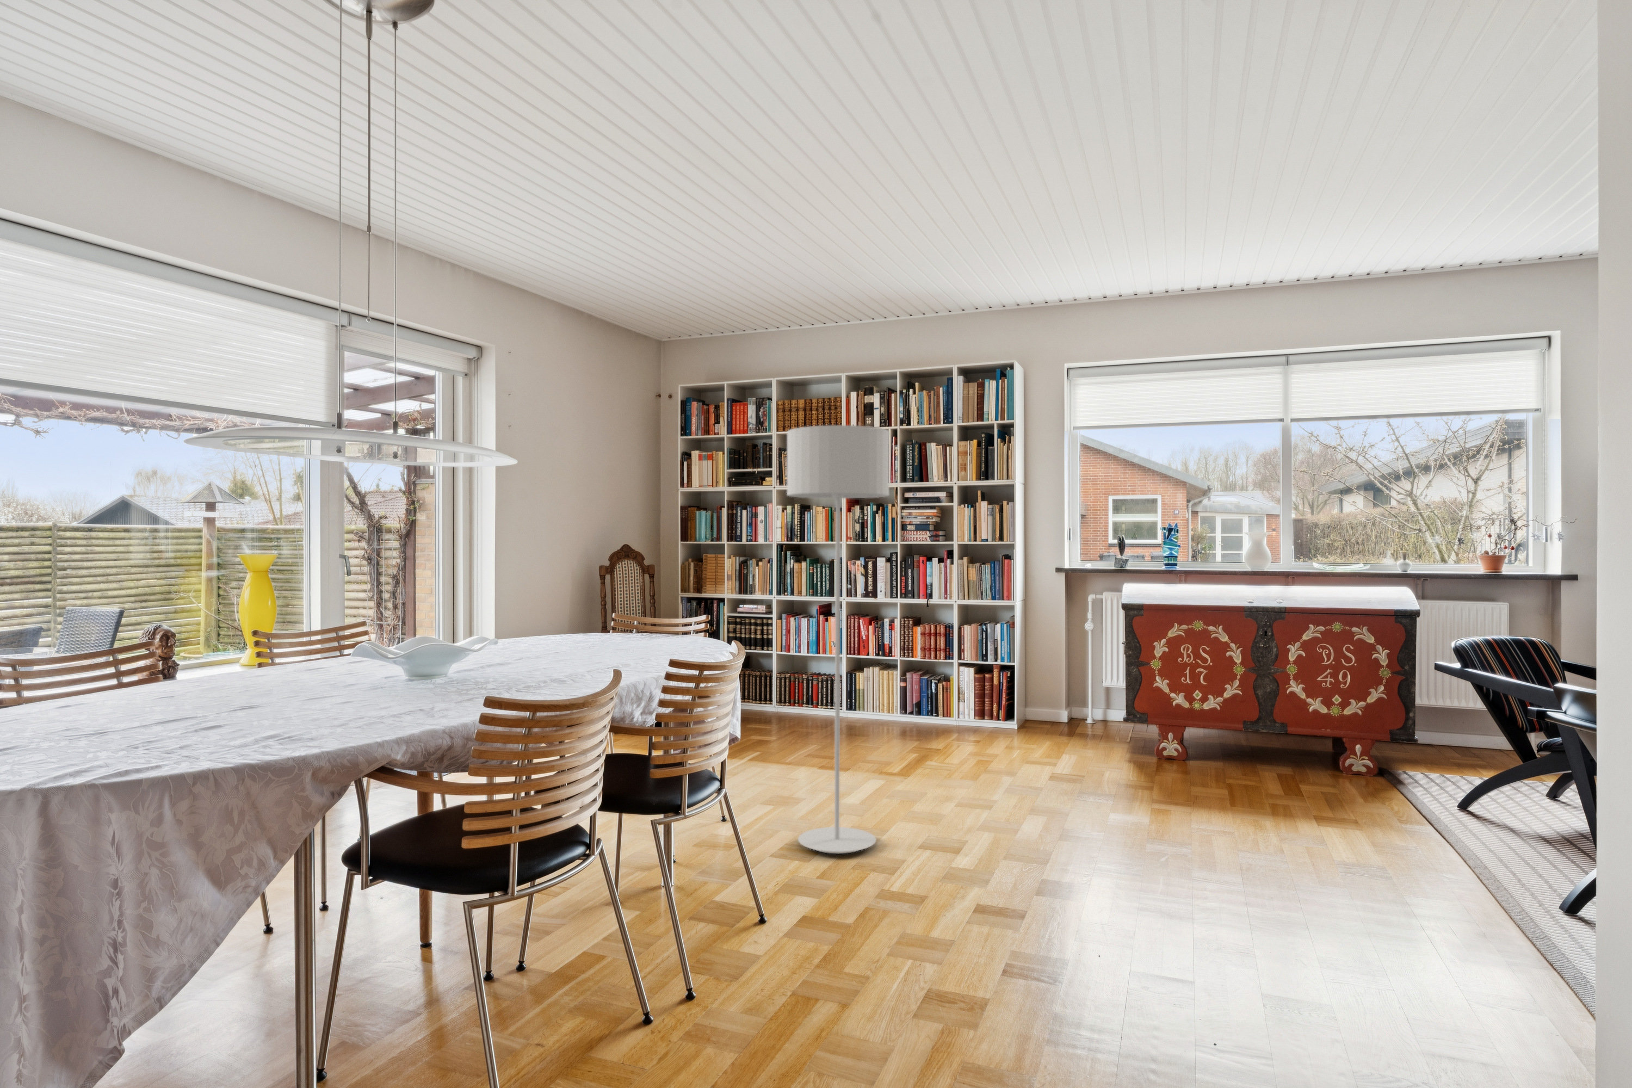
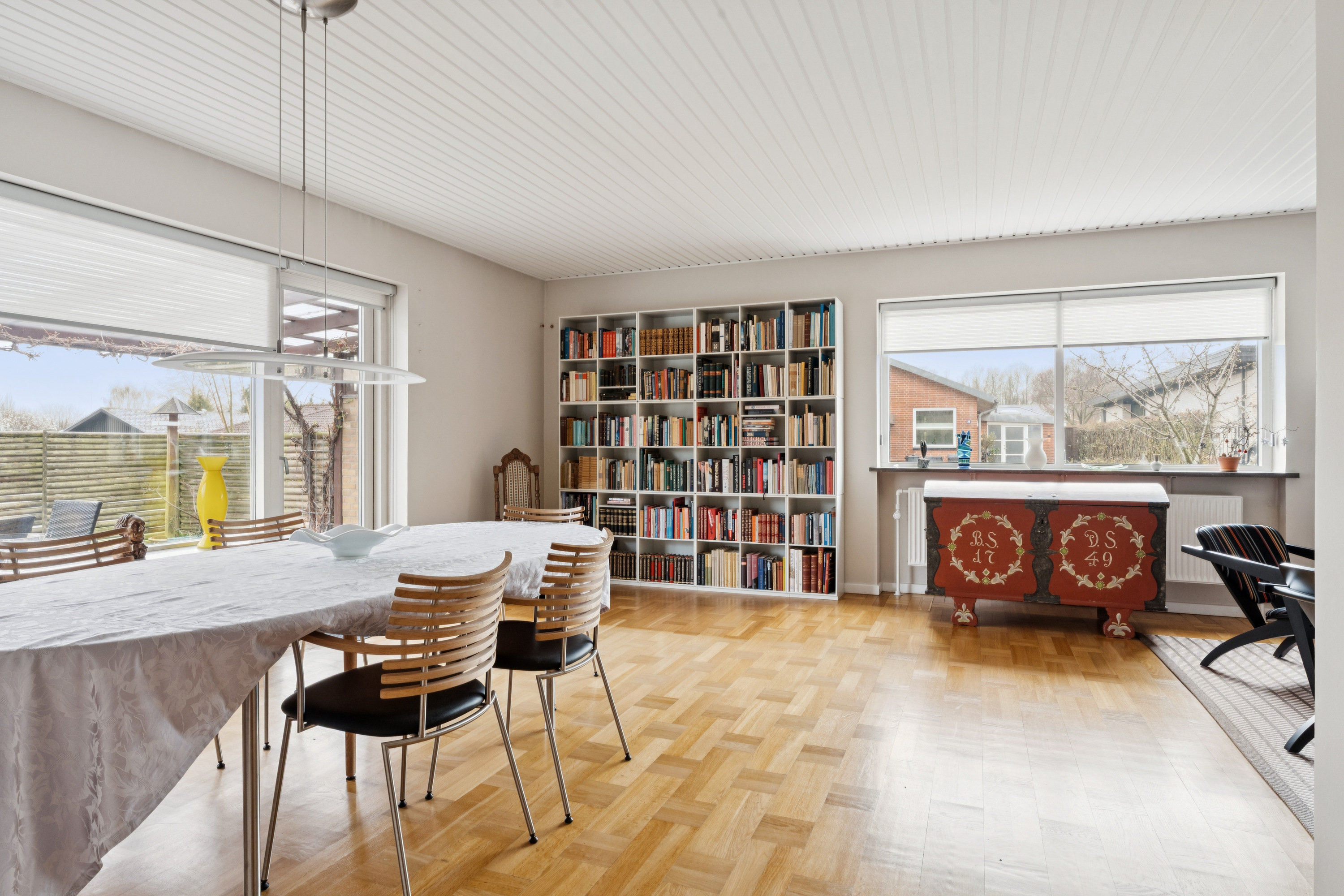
- floor lamp [786,425,890,855]
